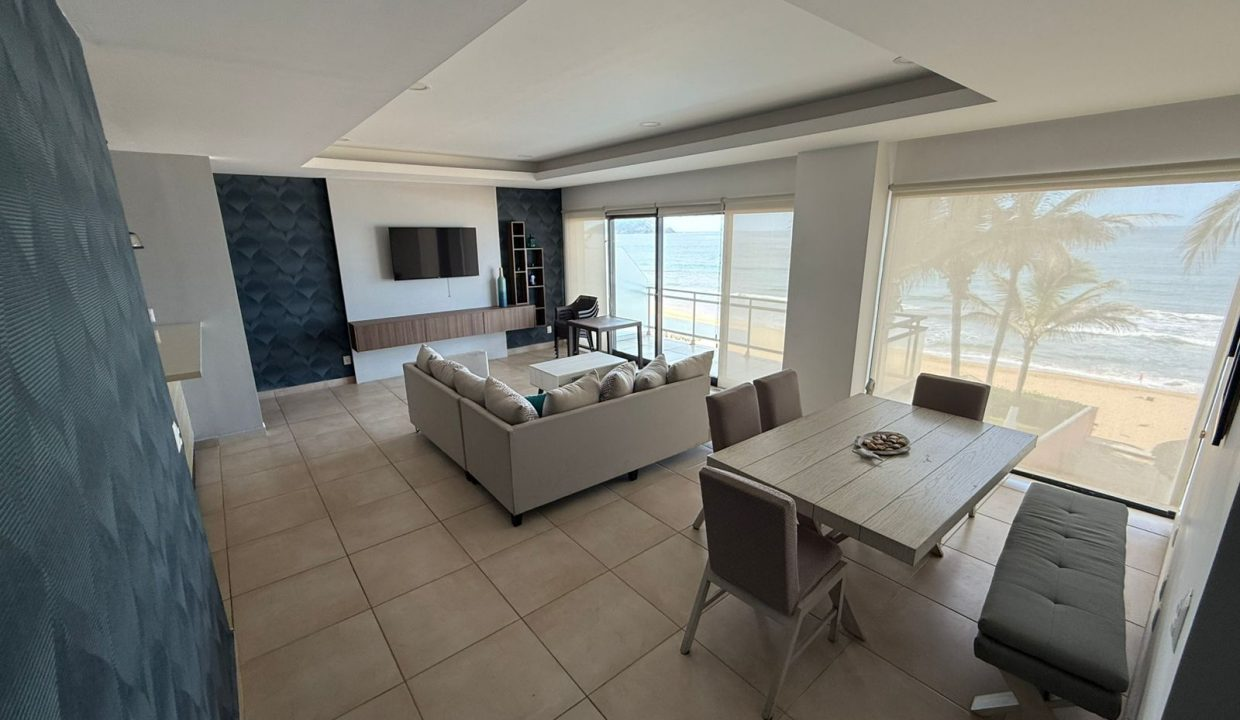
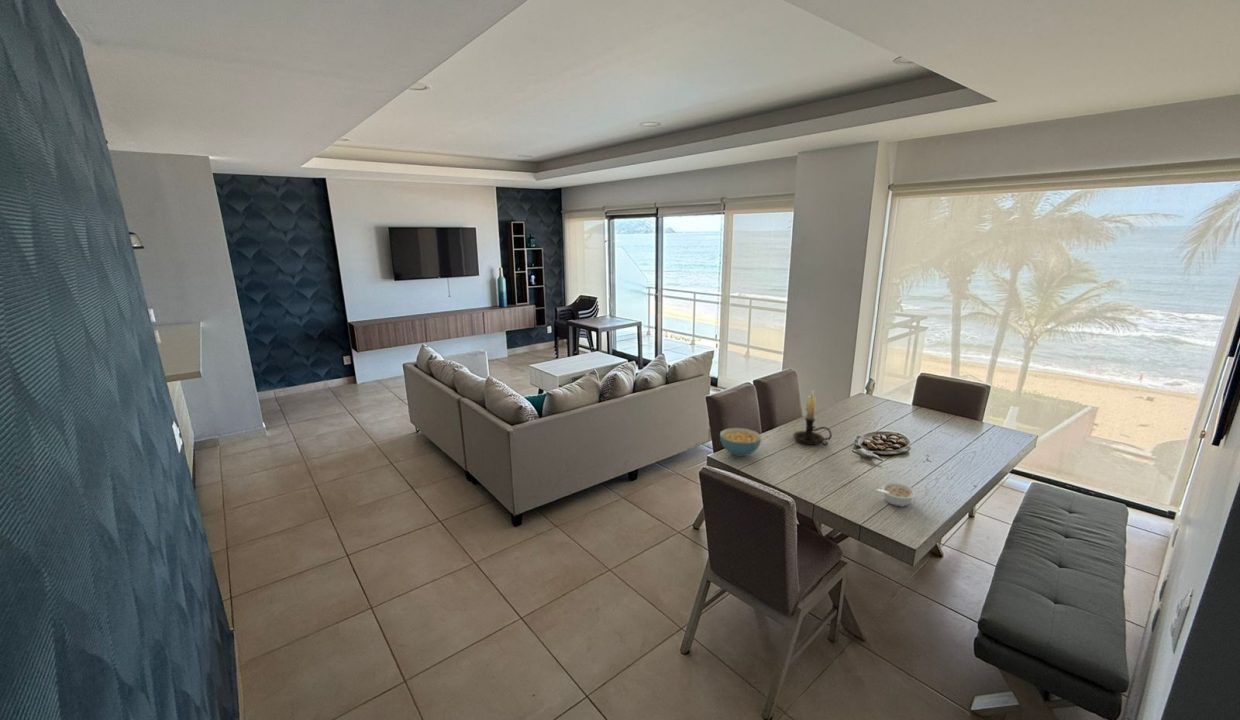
+ cereal bowl [719,427,762,457]
+ legume [876,481,918,508]
+ candle holder [792,388,833,446]
